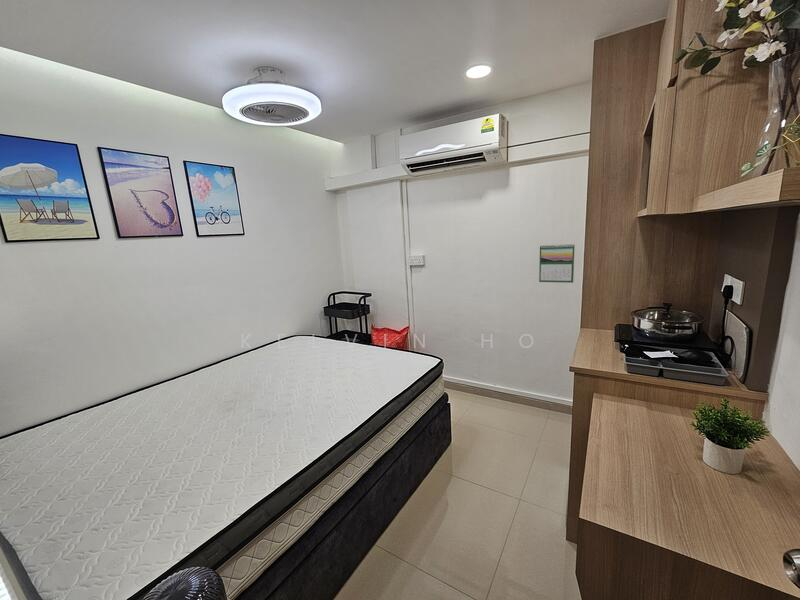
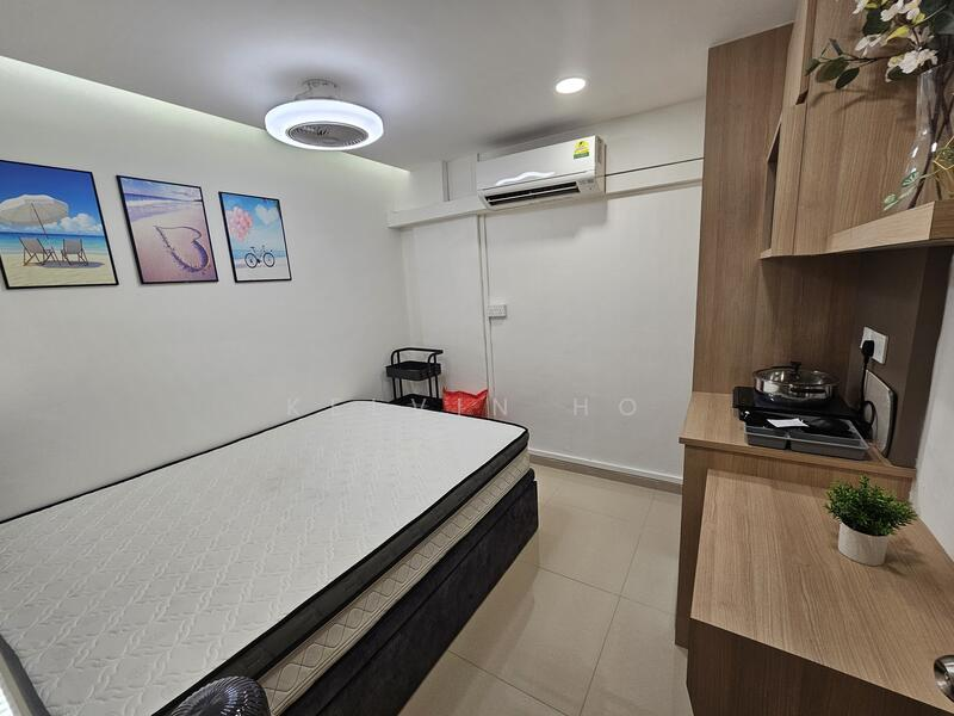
- calendar [538,243,576,284]
